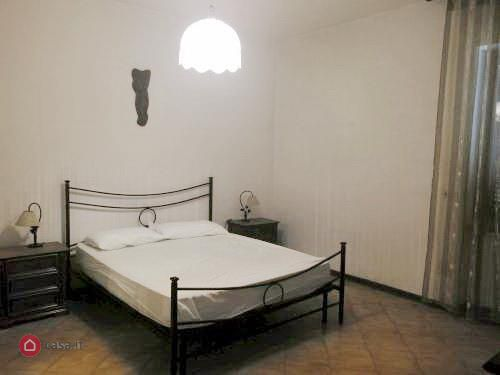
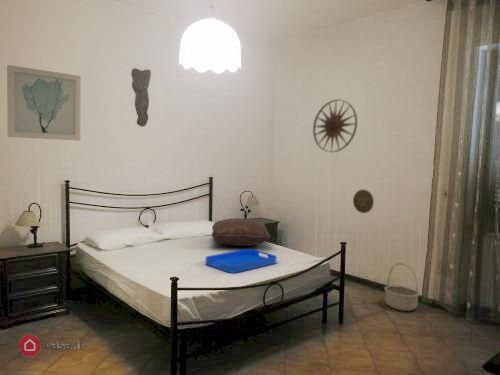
+ pillow [210,217,271,247]
+ wall art [6,64,82,142]
+ wall art [312,98,358,153]
+ basket [383,262,420,312]
+ serving tray [204,248,278,274]
+ decorative plate [352,189,375,214]
